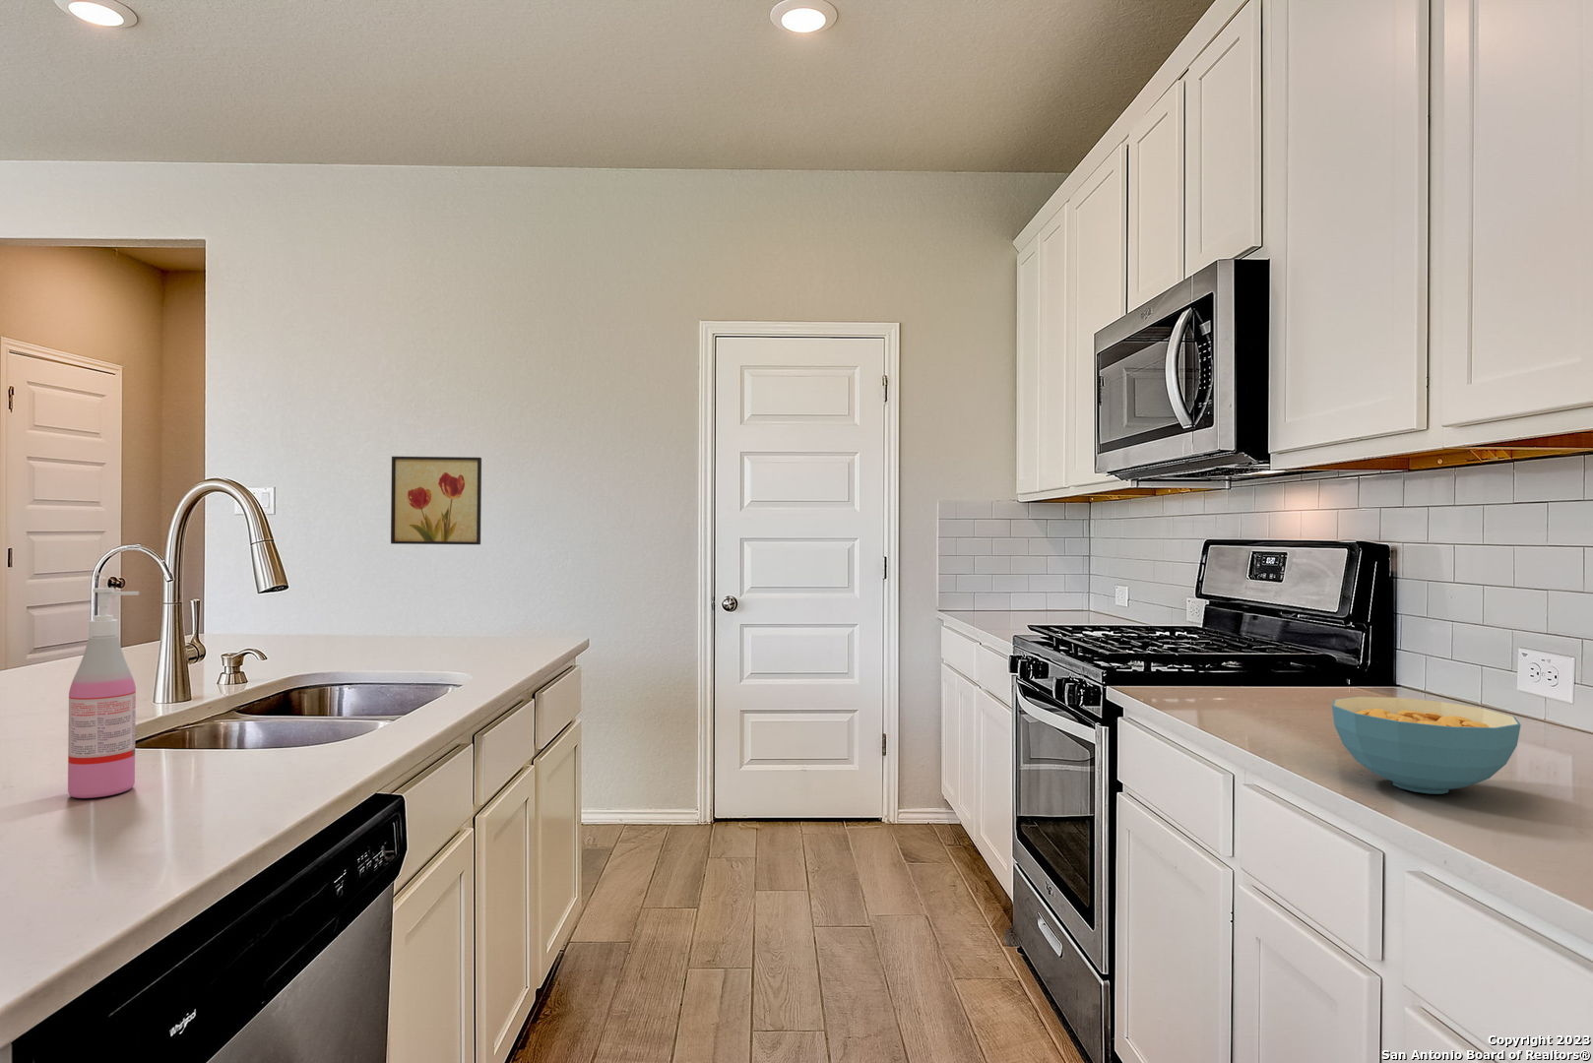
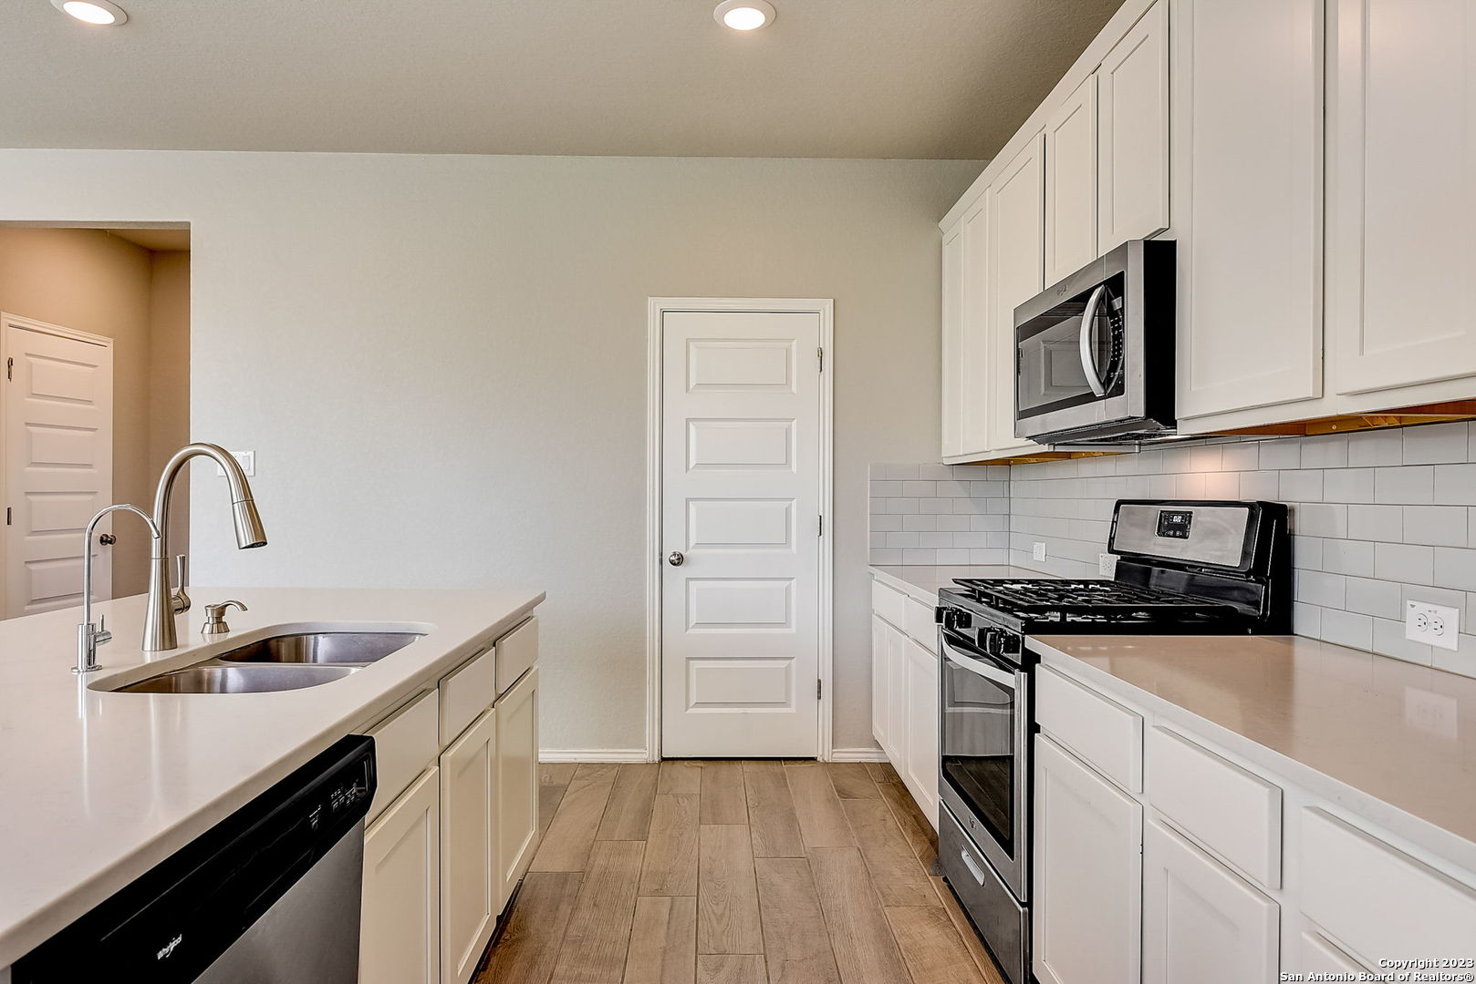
- soap dispenser [66,586,140,800]
- wall art [390,456,483,546]
- cereal bowl [1331,696,1521,795]
